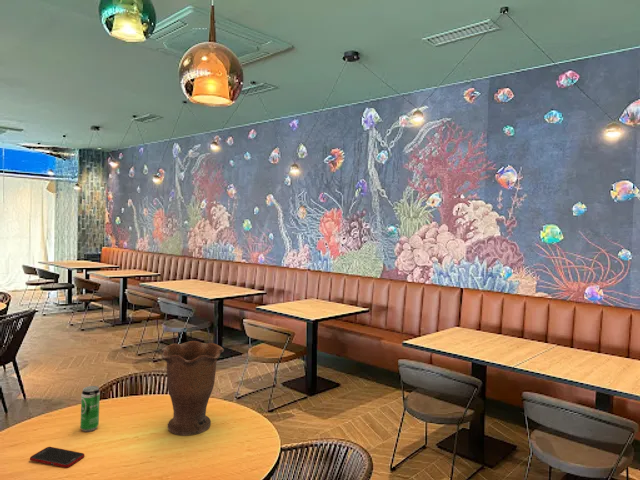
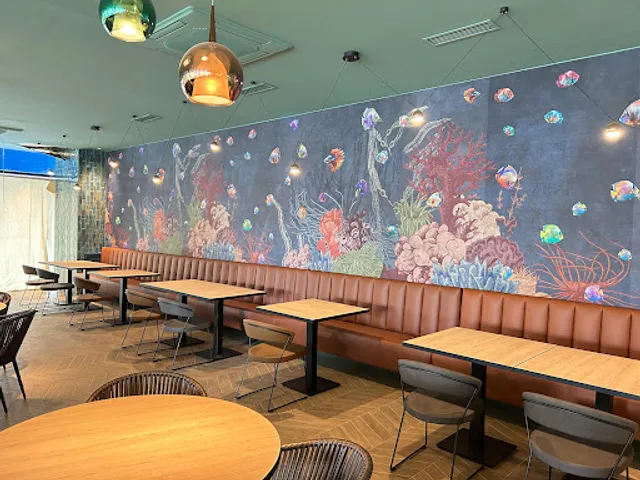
- cell phone [29,446,85,469]
- beverage can [79,385,101,433]
- vase [160,340,225,436]
